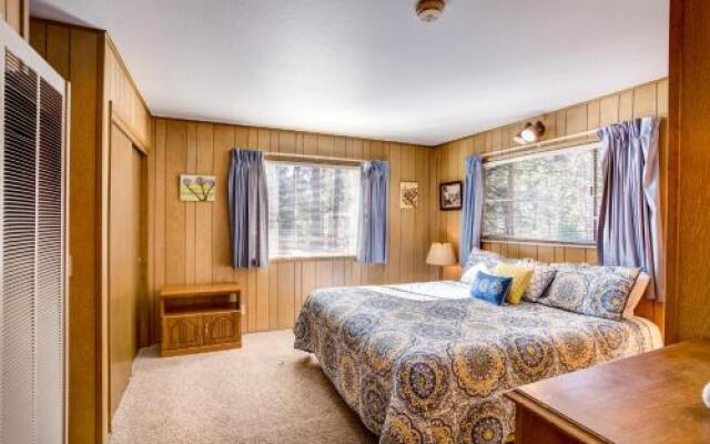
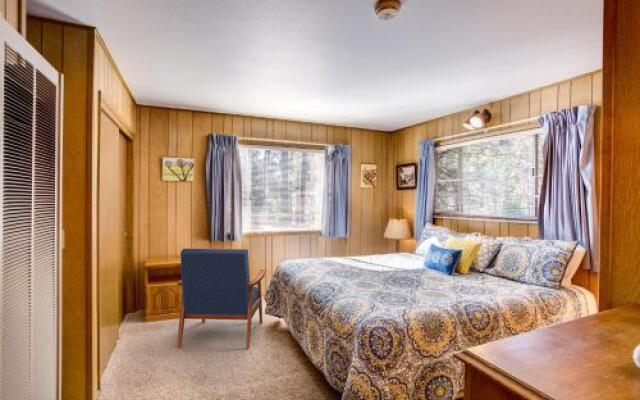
+ armchair [176,248,267,349]
